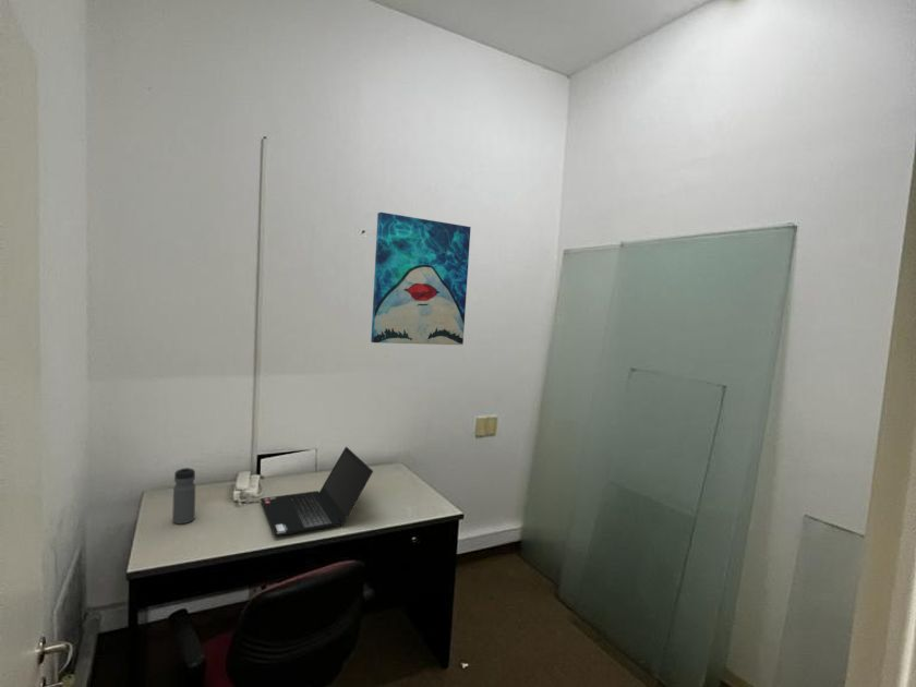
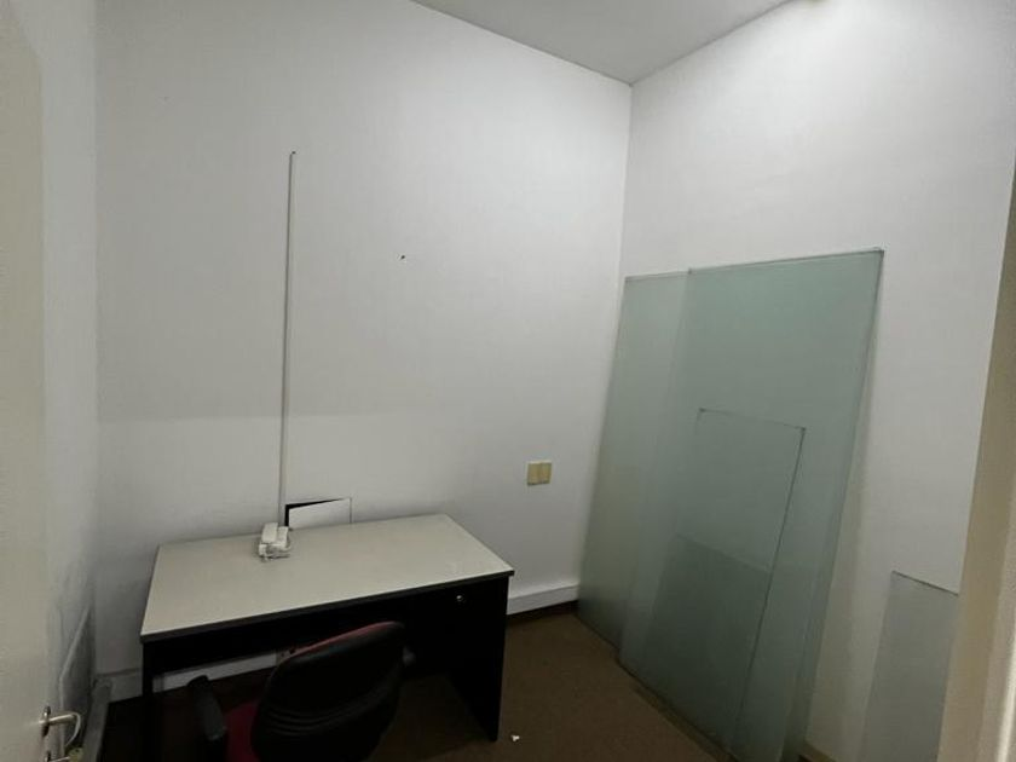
- laptop computer [260,446,374,537]
- wall art [370,212,472,346]
- water bottle [171,465,196,525]
